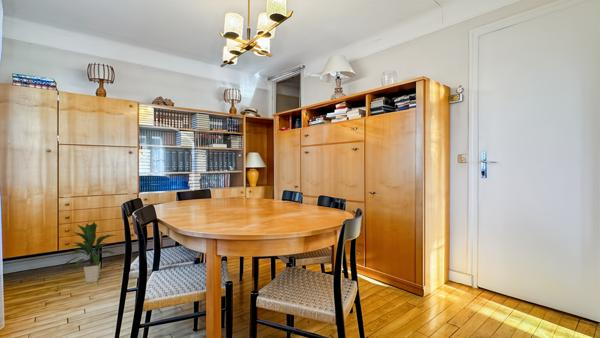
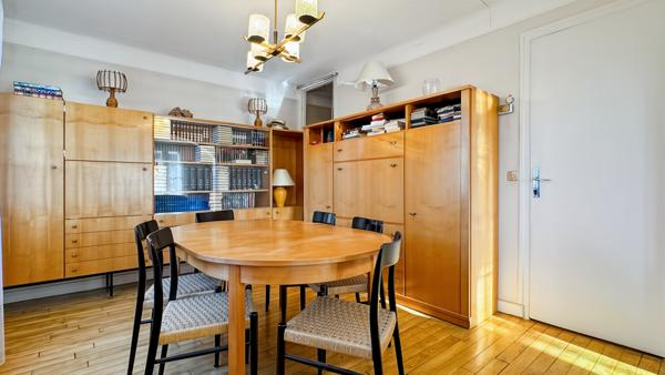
- indoor plant [61,221,118,284]
